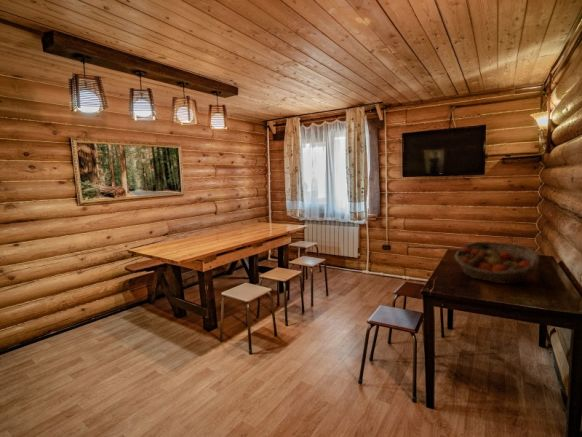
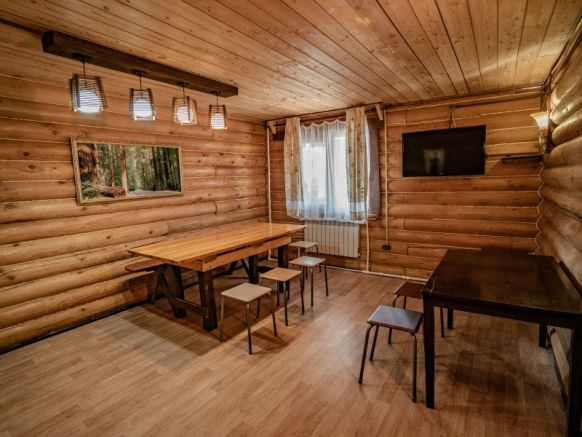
- fruit basket [453,241,540,285]
